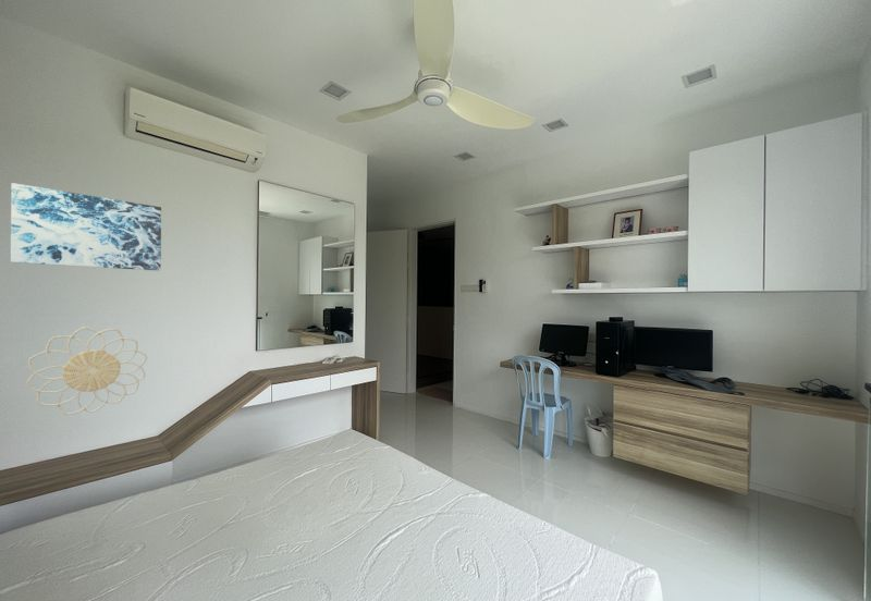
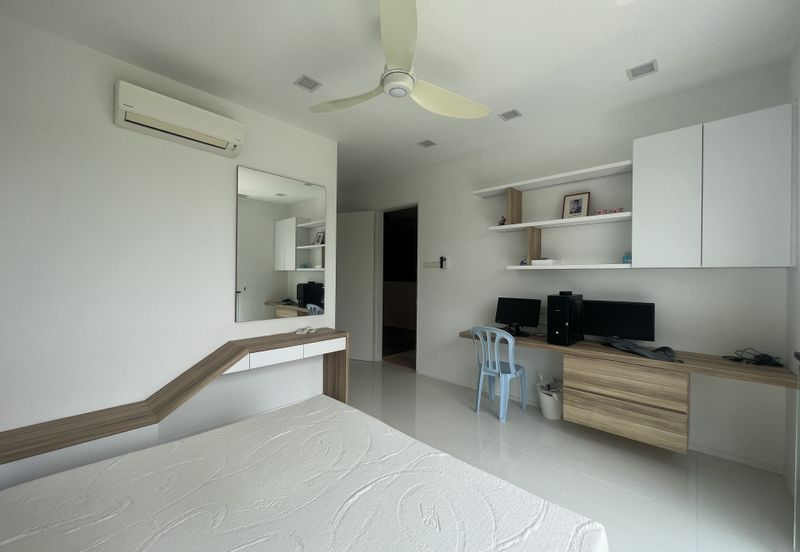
- wall art [10,182,162,272]
- decorative wall piece [25,326,148,416]
